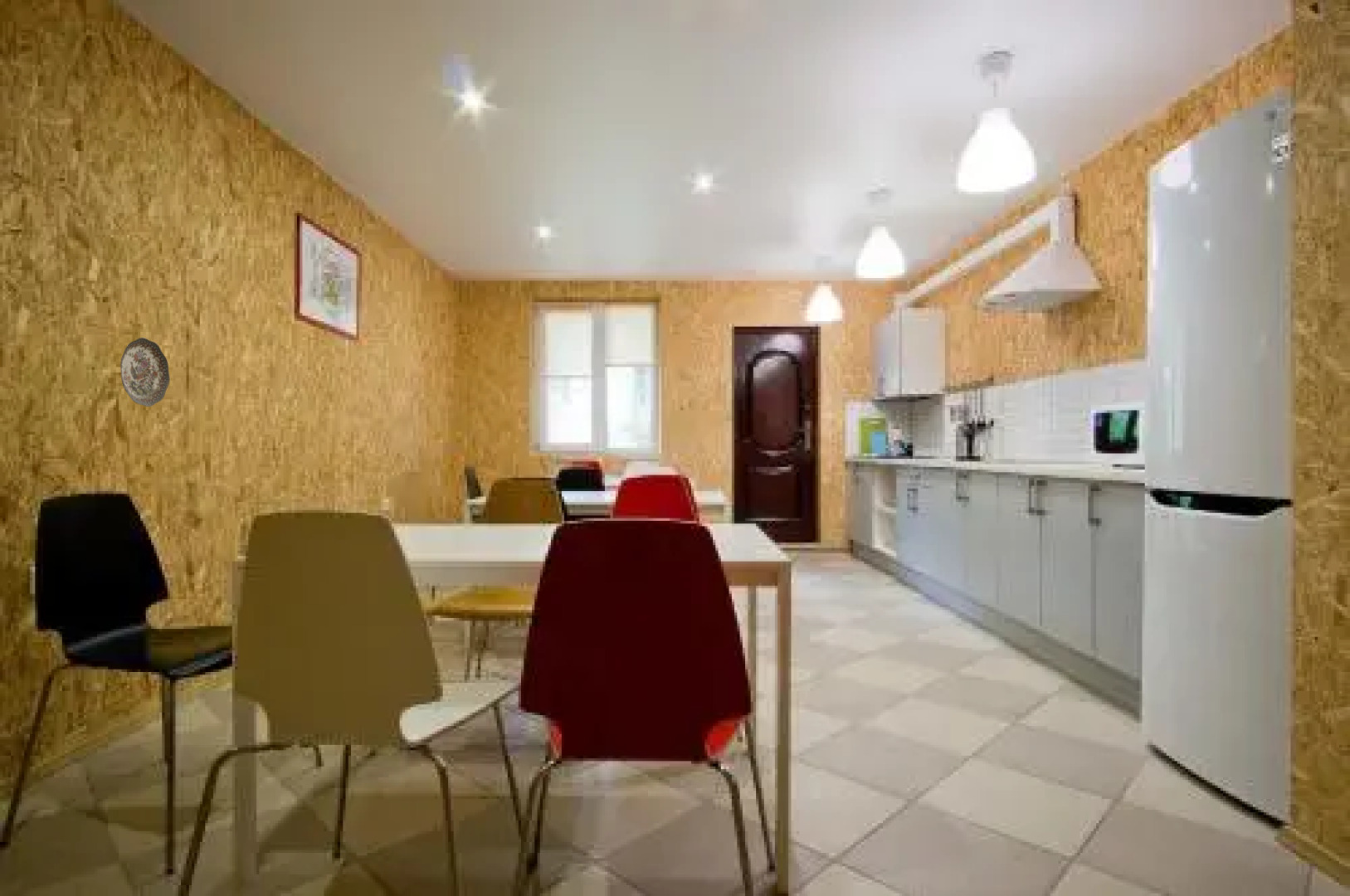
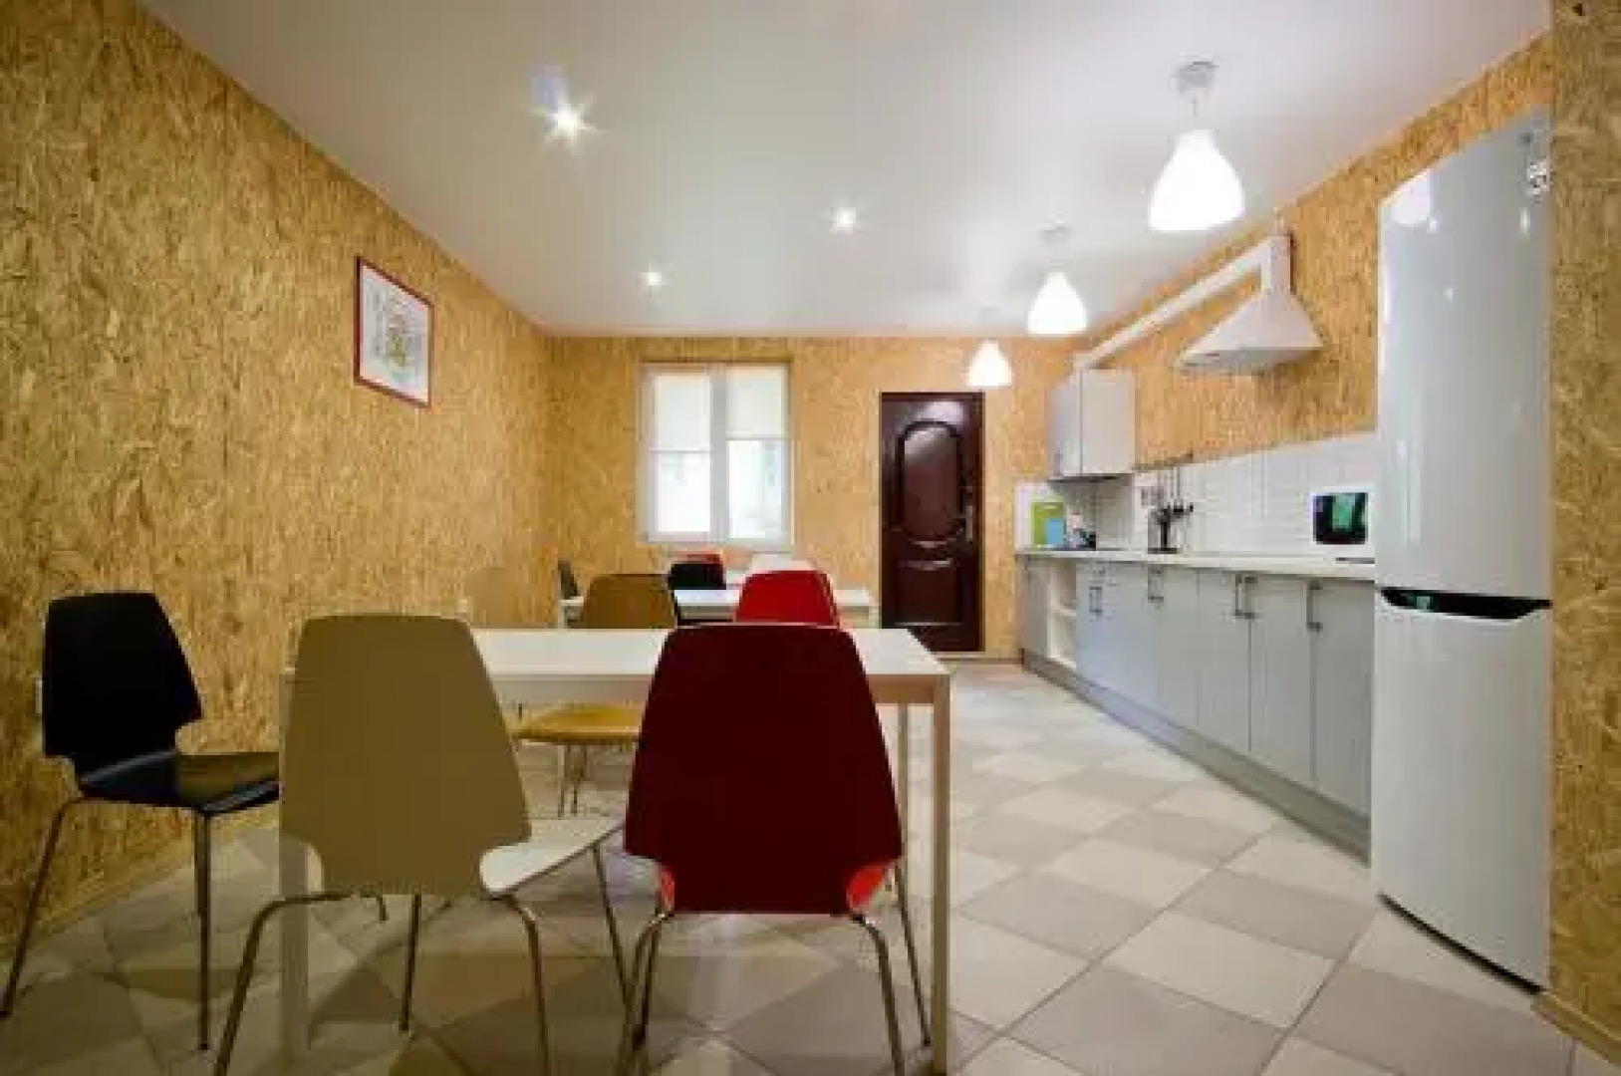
- decorative plate [119,337,170,407]
